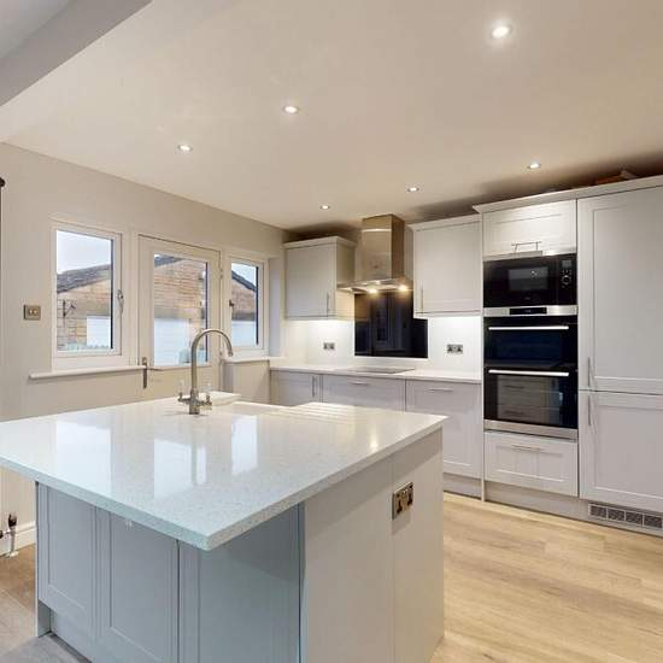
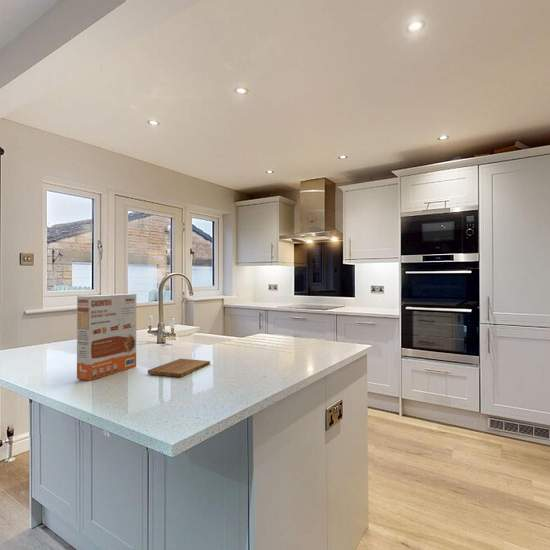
+ cutting board [147,358,211,378]
+ cereal box [76,293,137,381]
